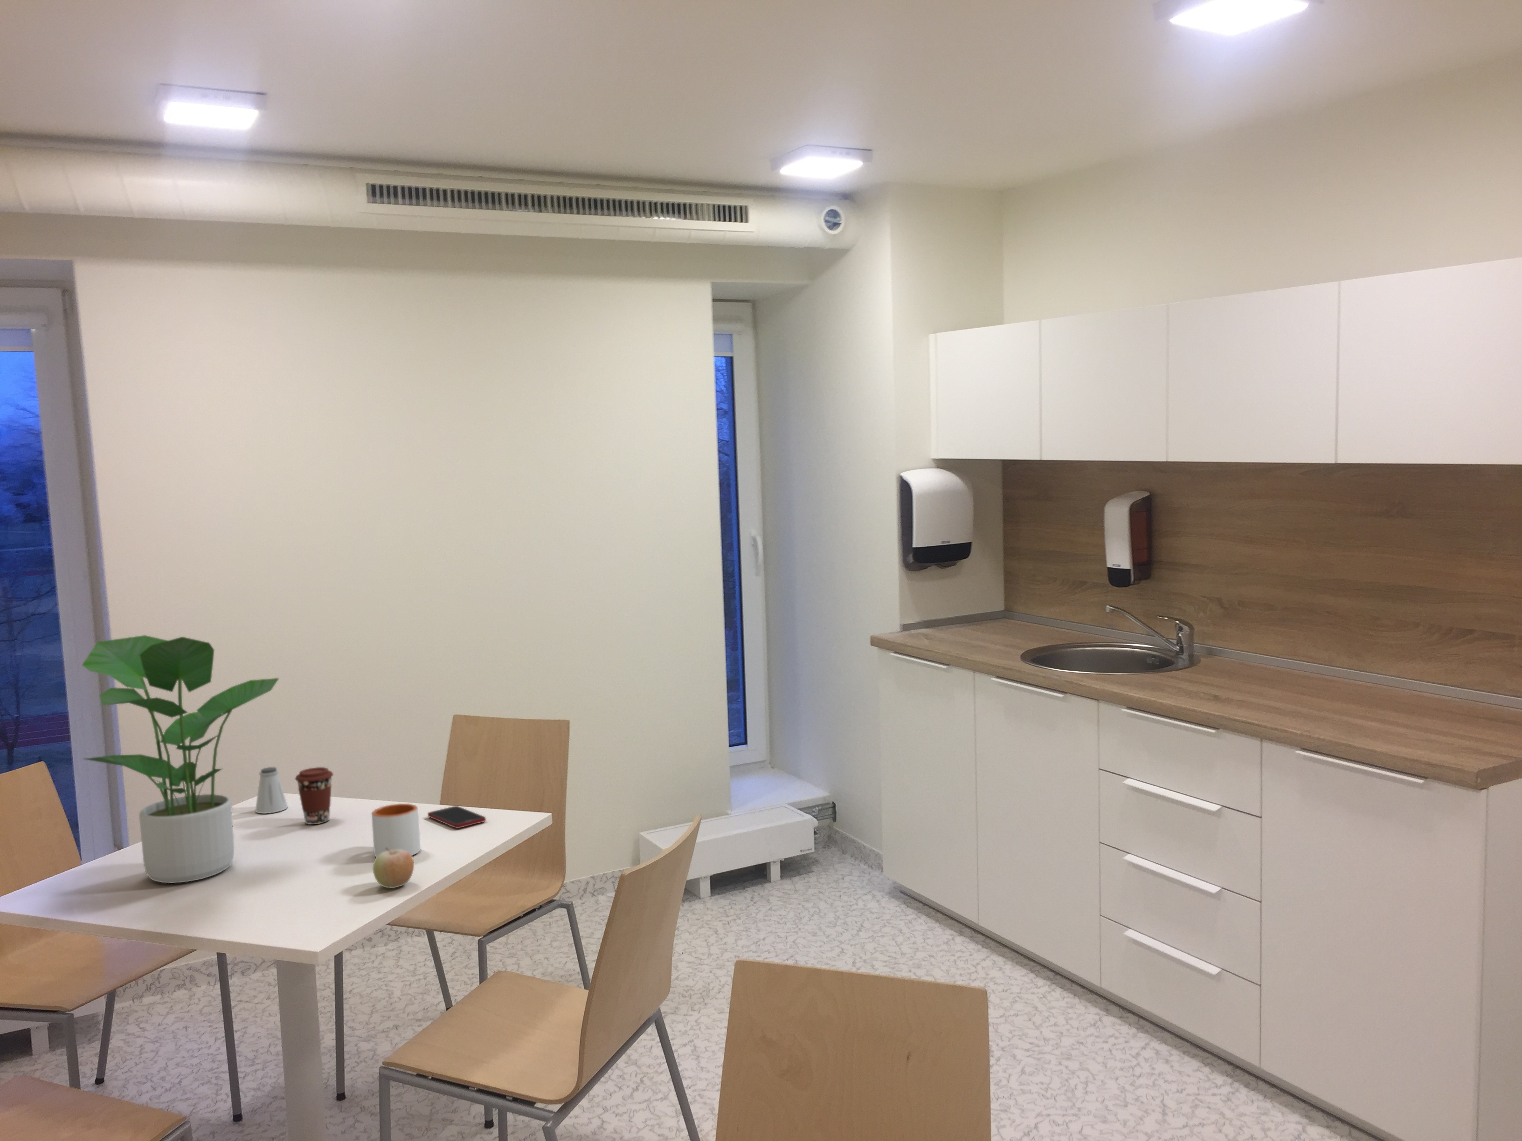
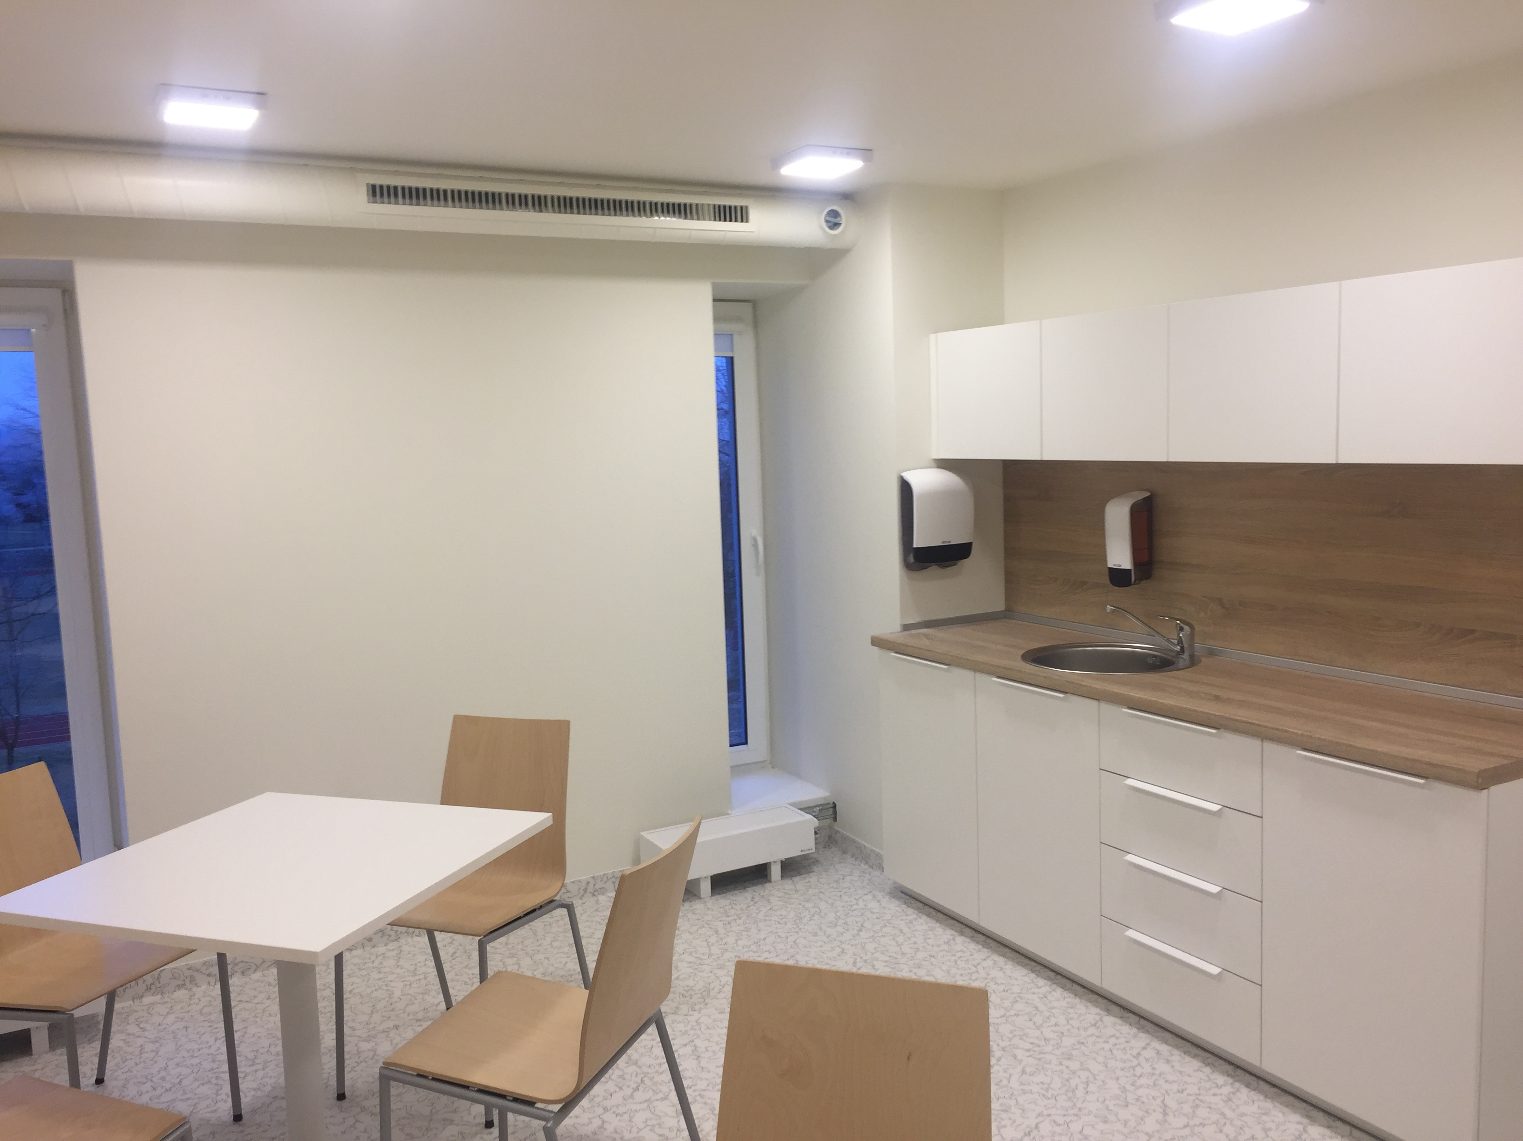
- mug [372,803,421,858]
- saltshaker [254,767,288,814]
- potted plant [81,635,279,883]
- coffee cup [295,767,334,825]
- cell phone [427,805,487,828]
- fruit [373,847,415,888]
